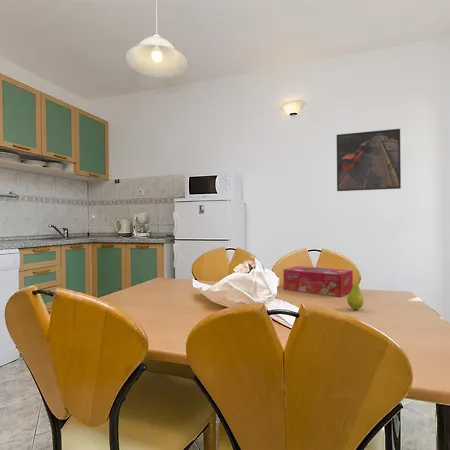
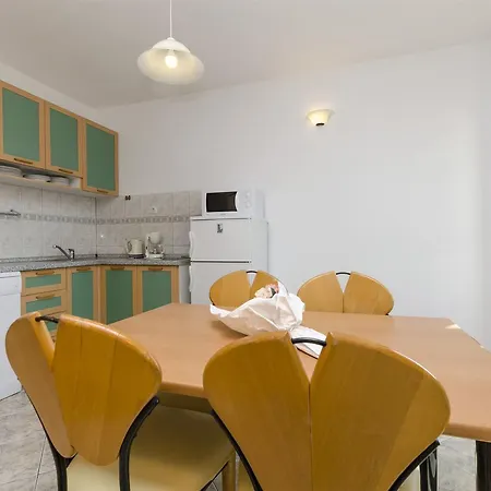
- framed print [336,128,402,192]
- fruit [346,277,364,311]
- tissue box [282,265,354,298]
